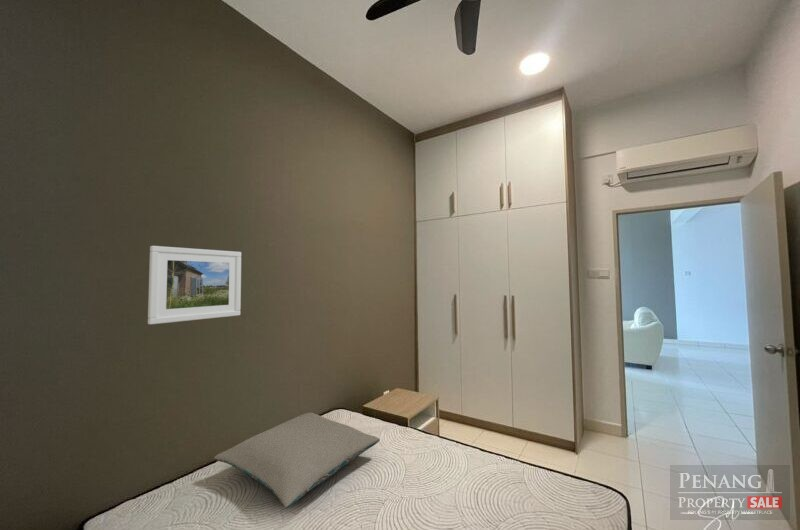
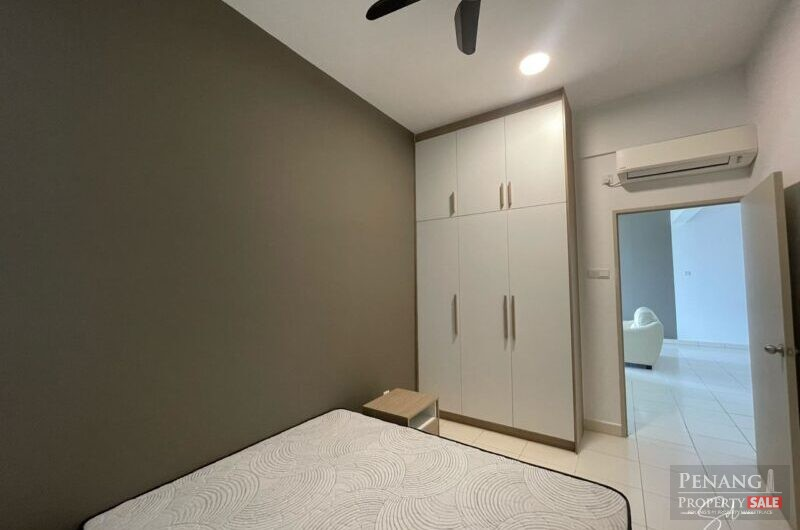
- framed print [147,245,242,325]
- pillow [213,412,381,509]
